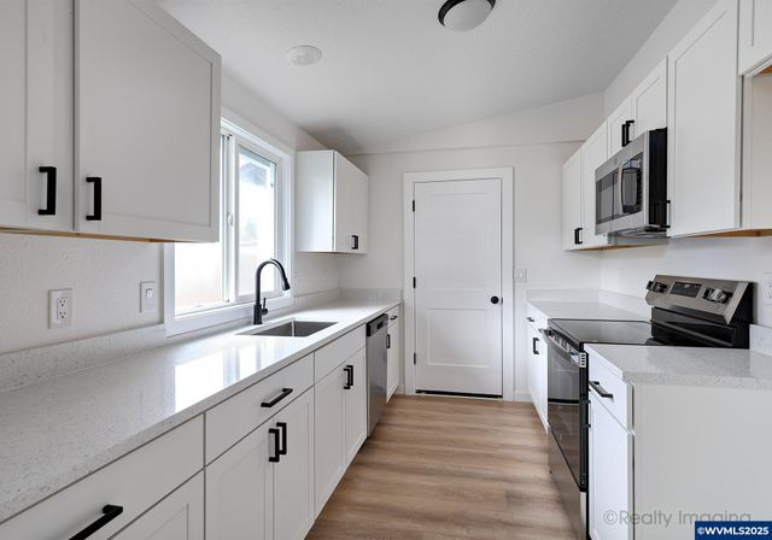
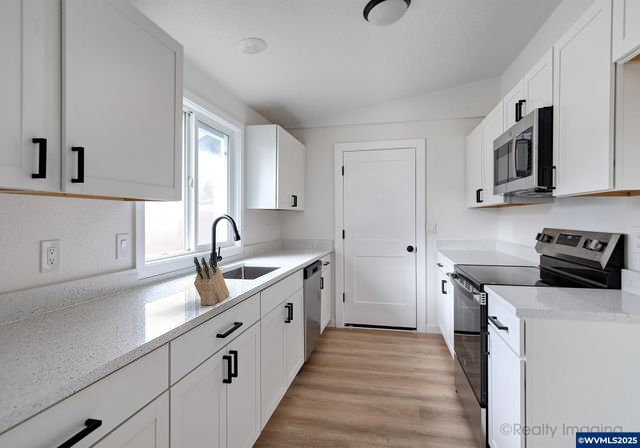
+ knife block [193,256,231,306]
